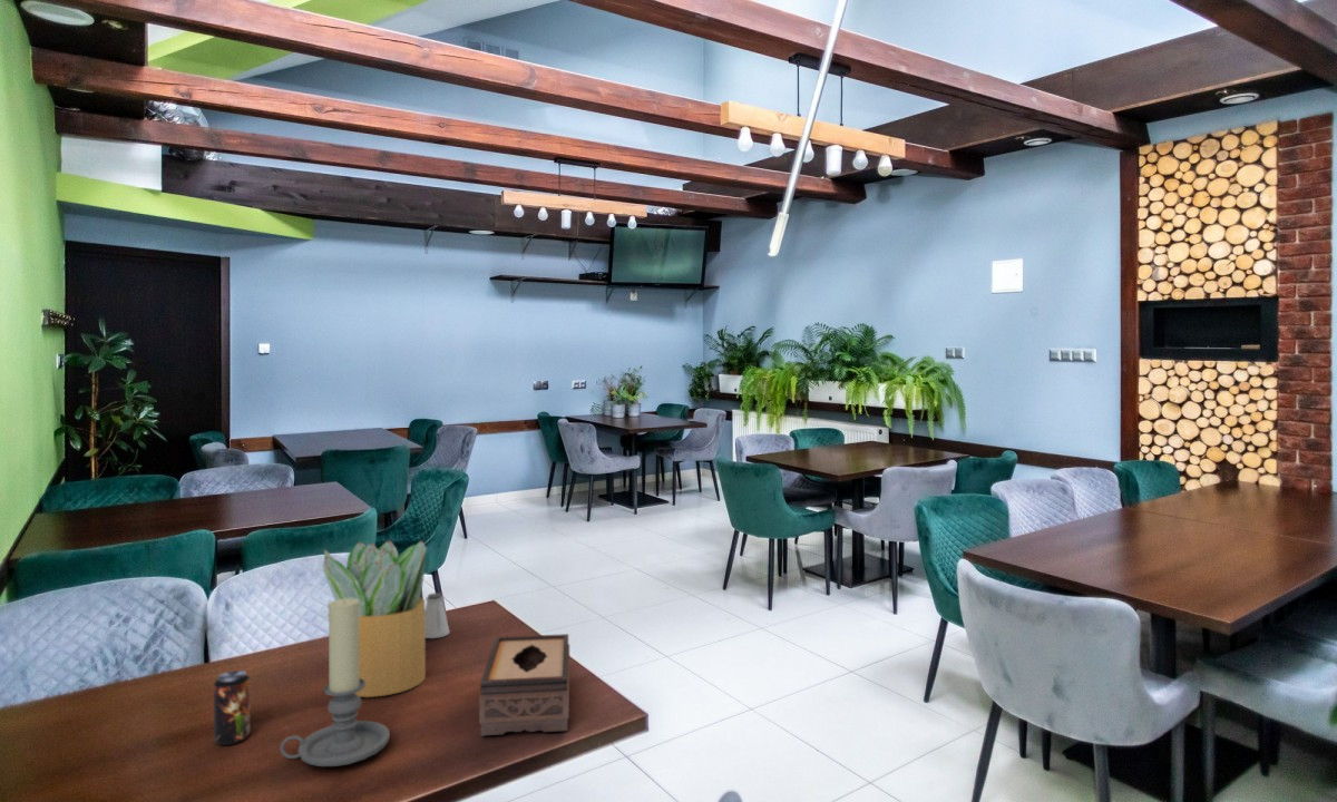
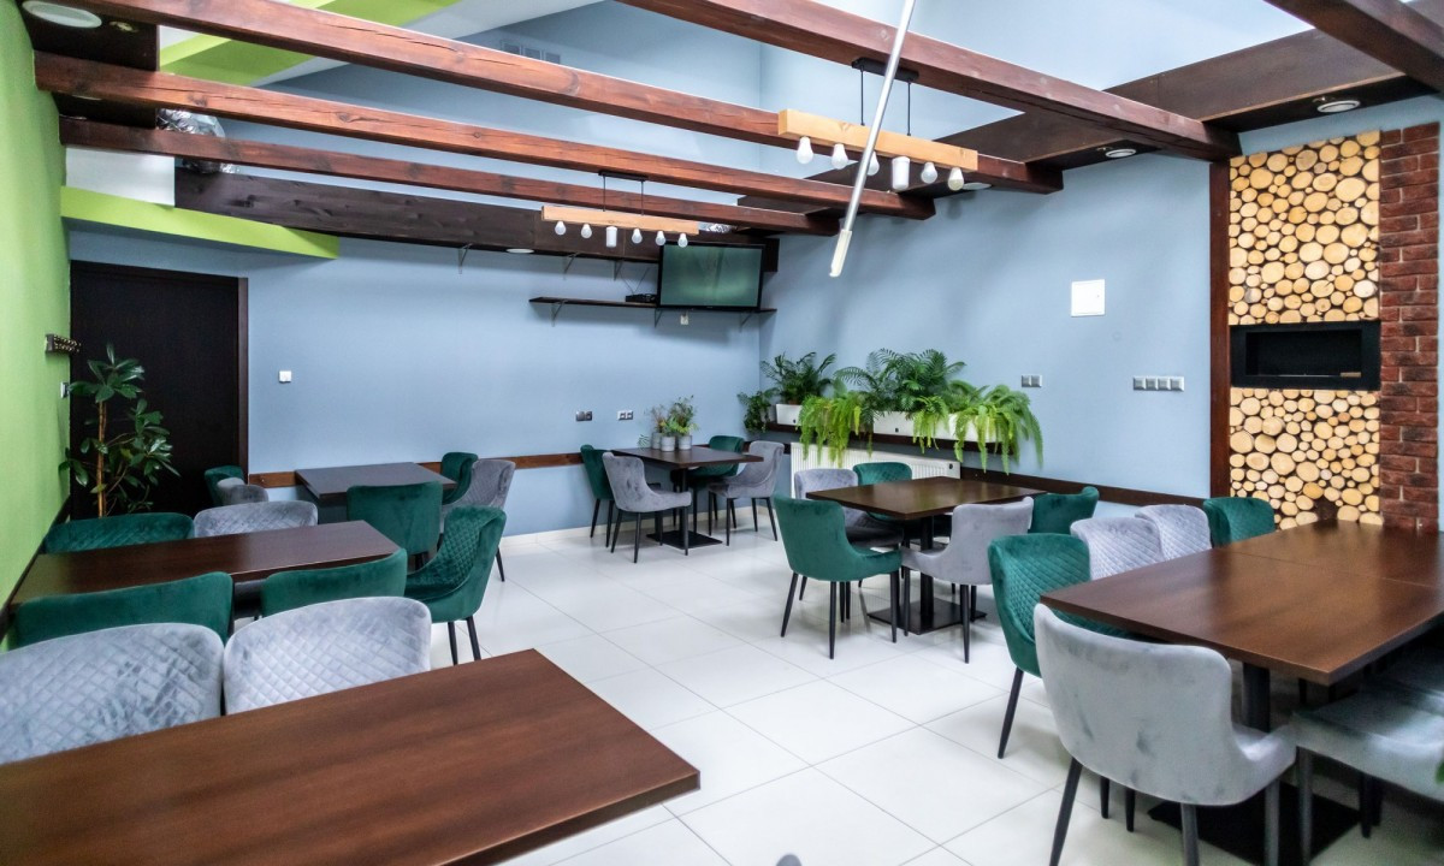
- potted plant [322,539,429,698]
- saltshaker [424,591,451,639]
- beverage can [213,669,251,746]
- tissue box [478,633,570,736]
- candle holder [279,598,391,767]
